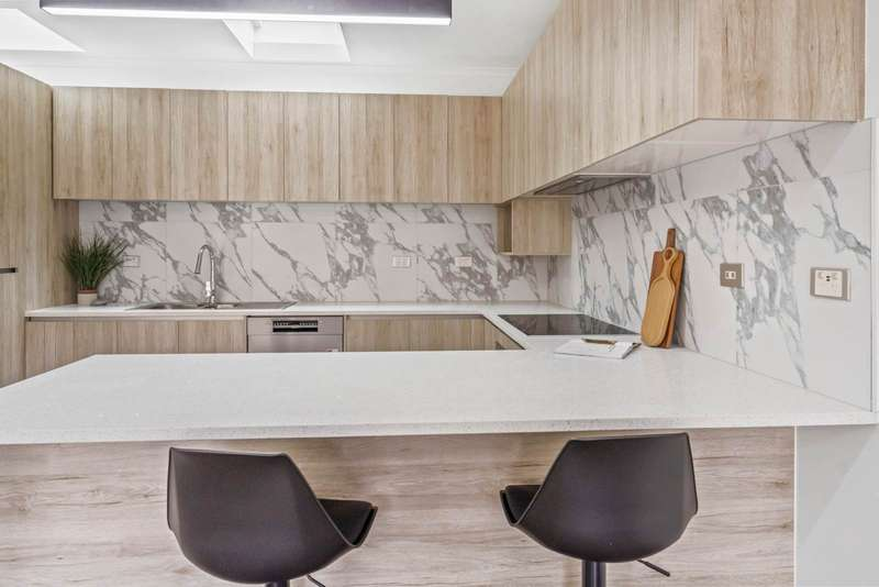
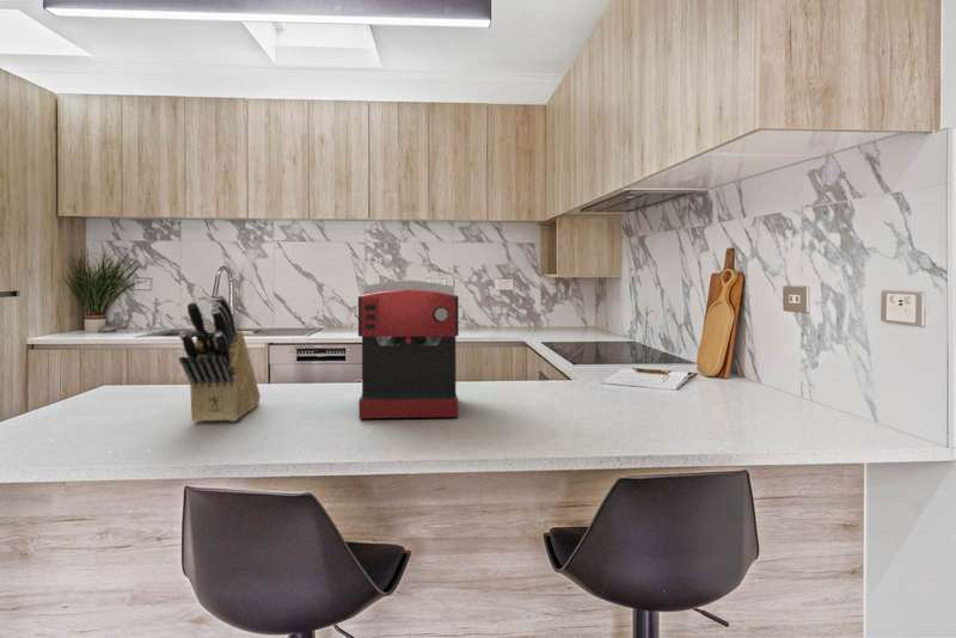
+ knife block [178,294,262,423]
+ coffee maker [357,280,460,419]
